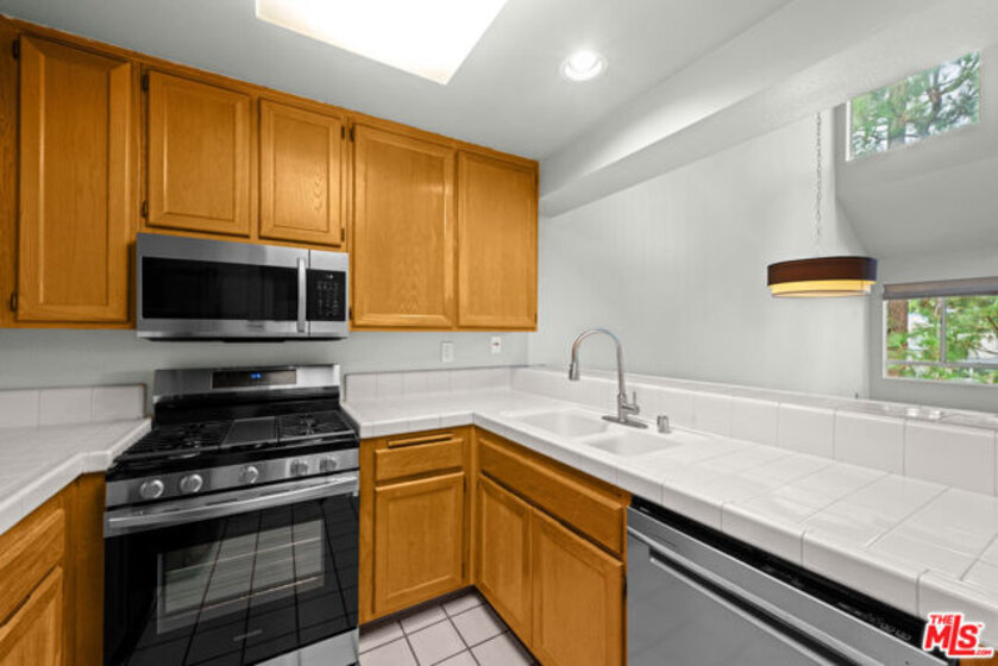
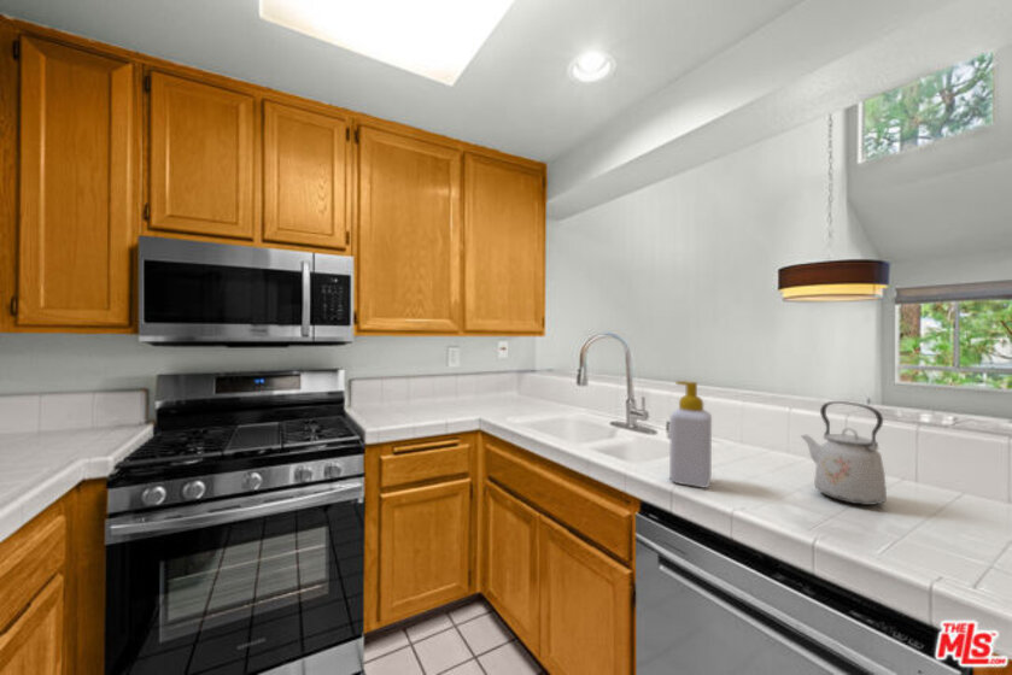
+ soap bottle [668,380,713,488]
+ kettle [800,400,888,506]
